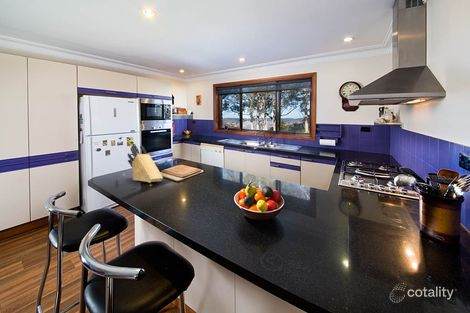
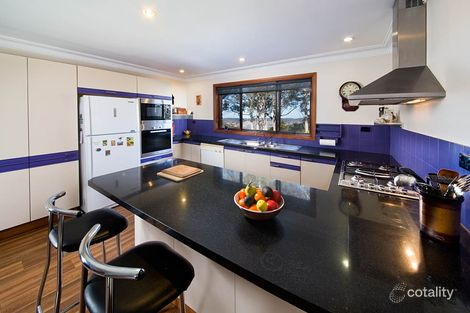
- knife block [126,142,164,184]
